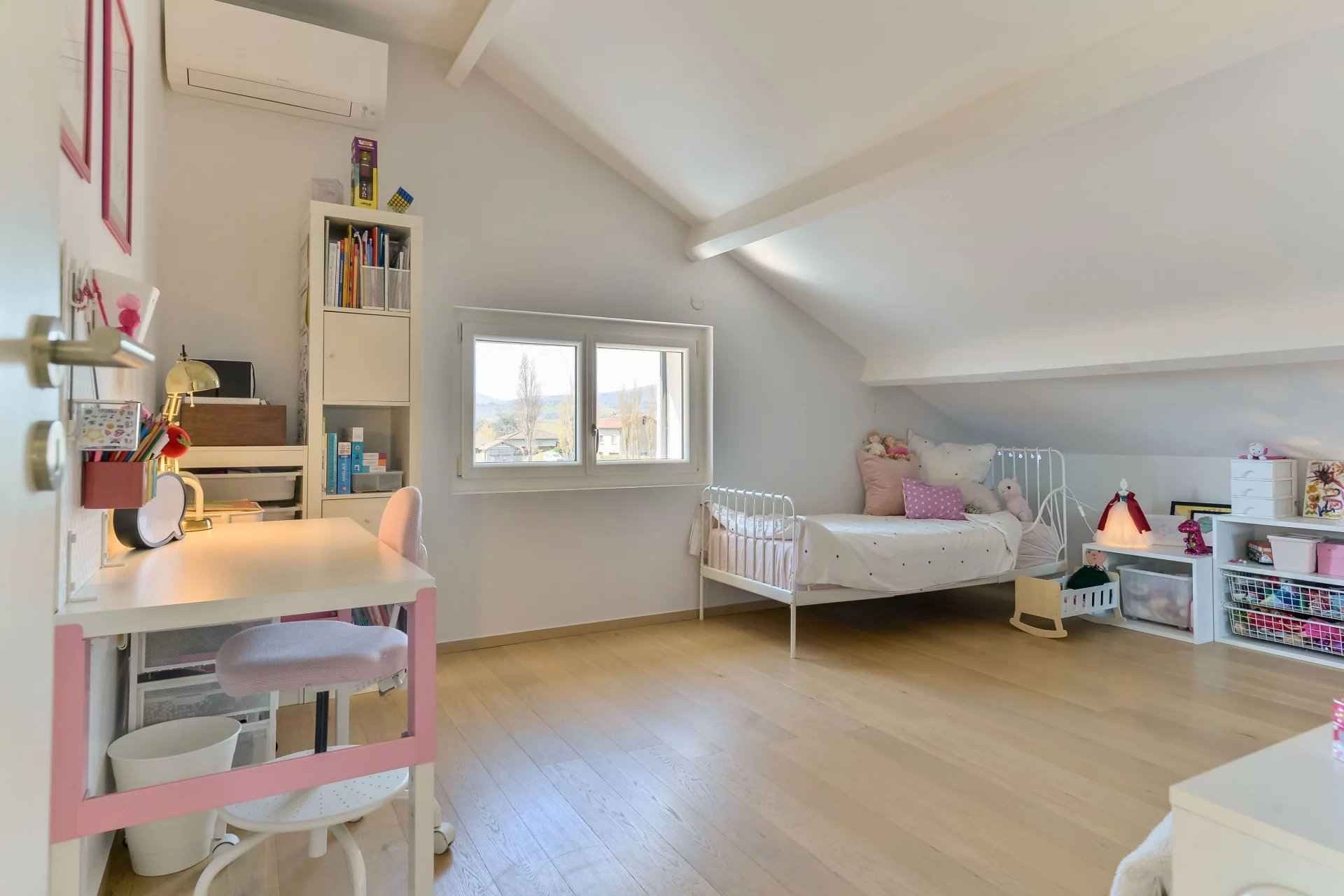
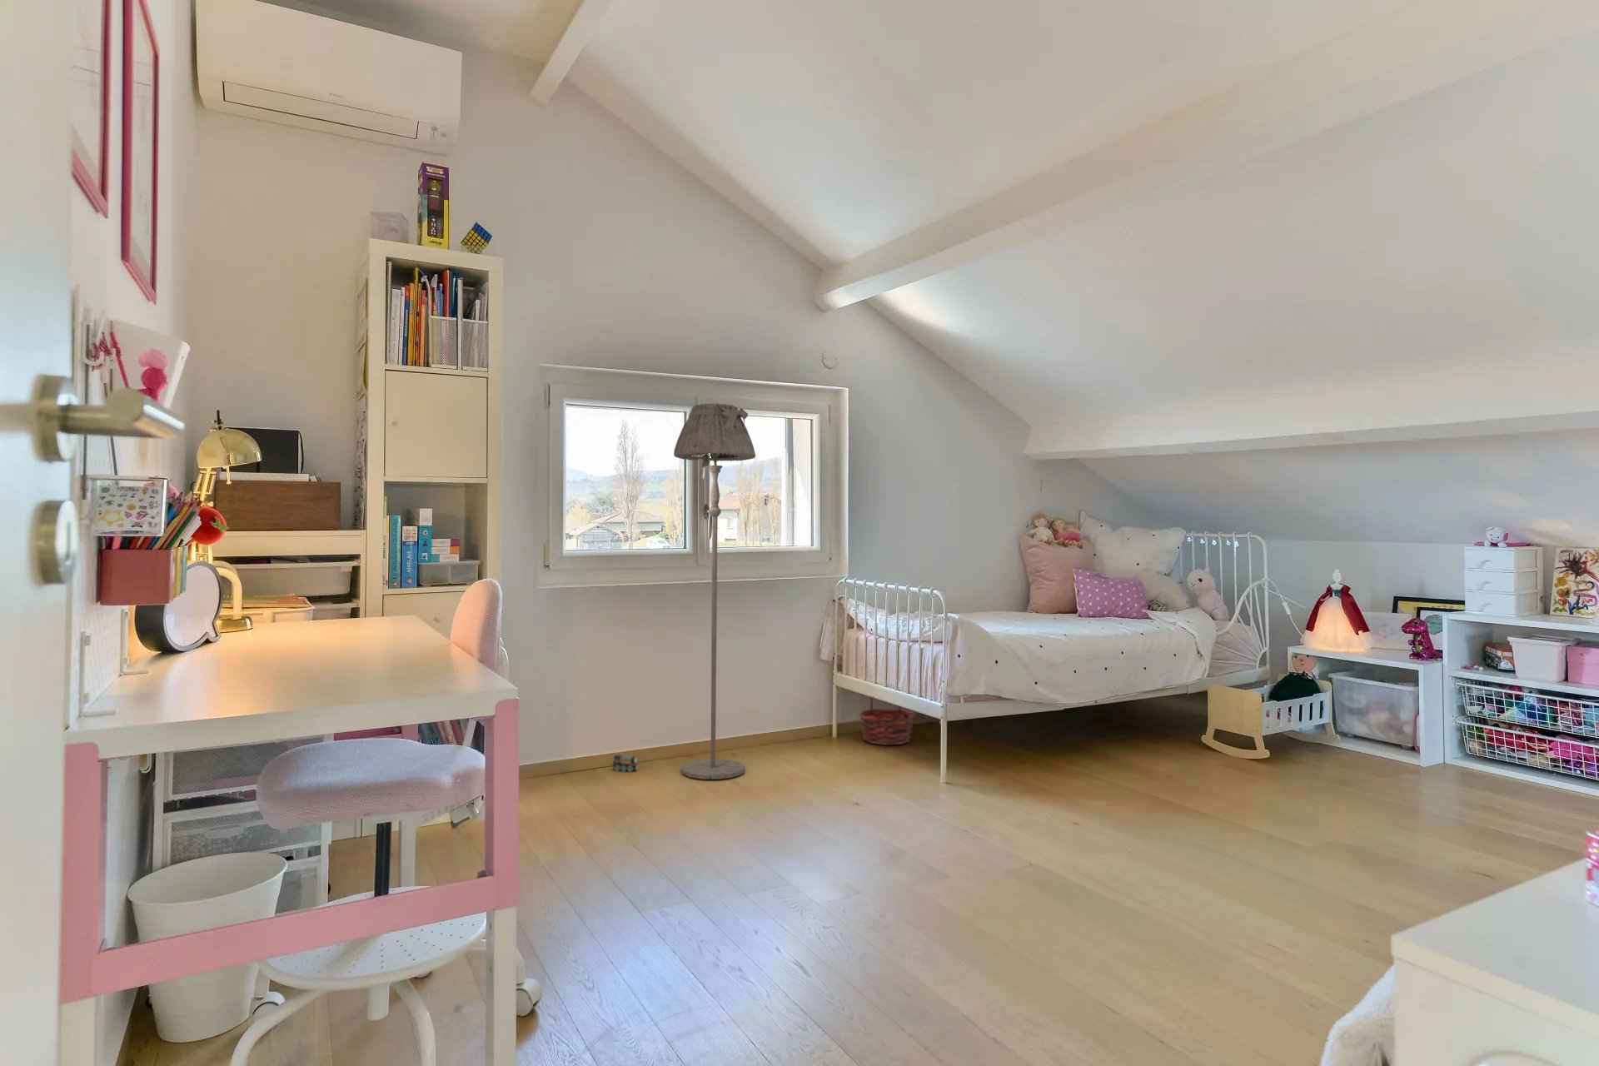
+ basket [858,697,915,746]
+ toy train [612,753,639,773]
+ floor lamp [673,403,757,780]
